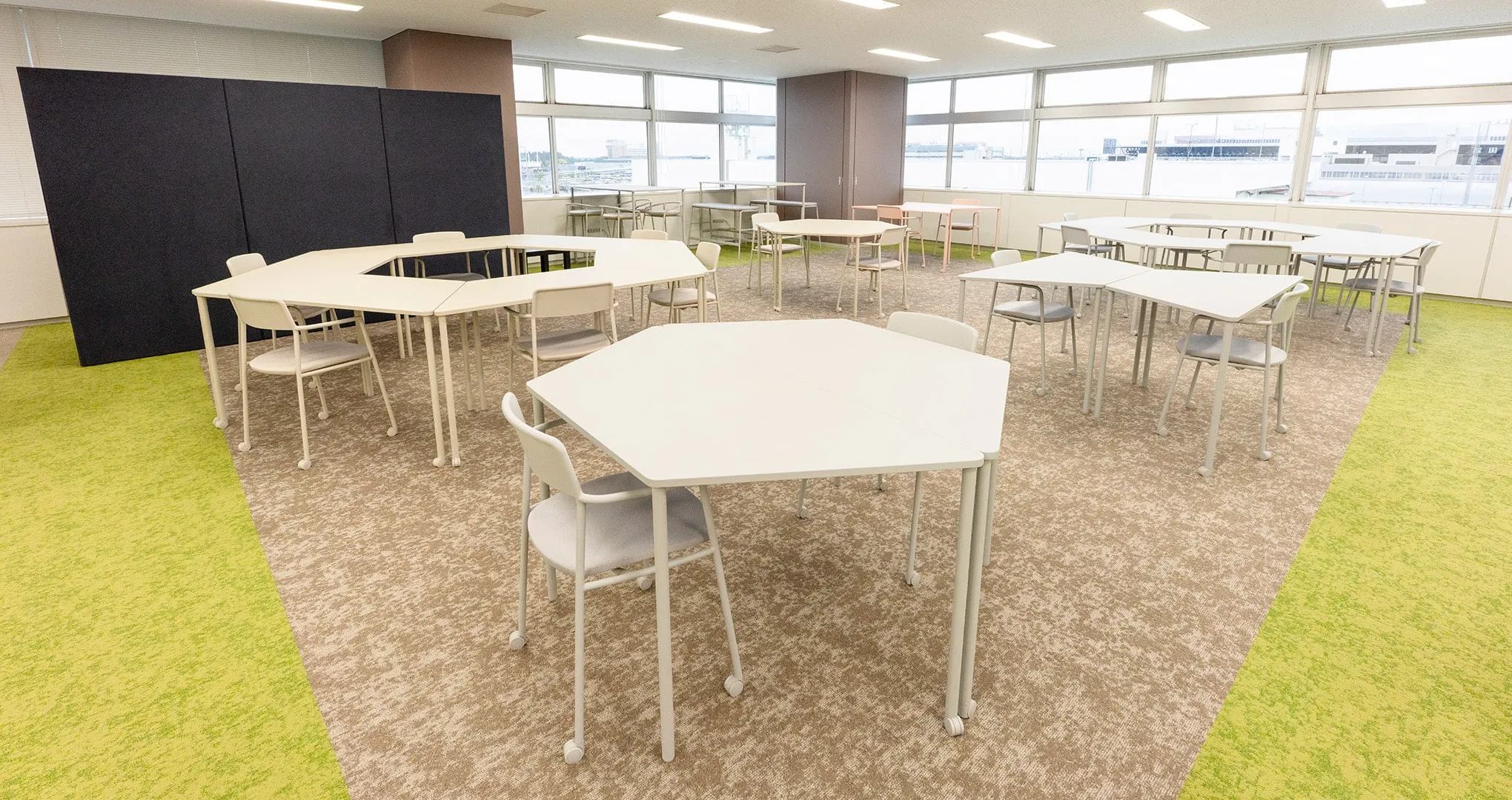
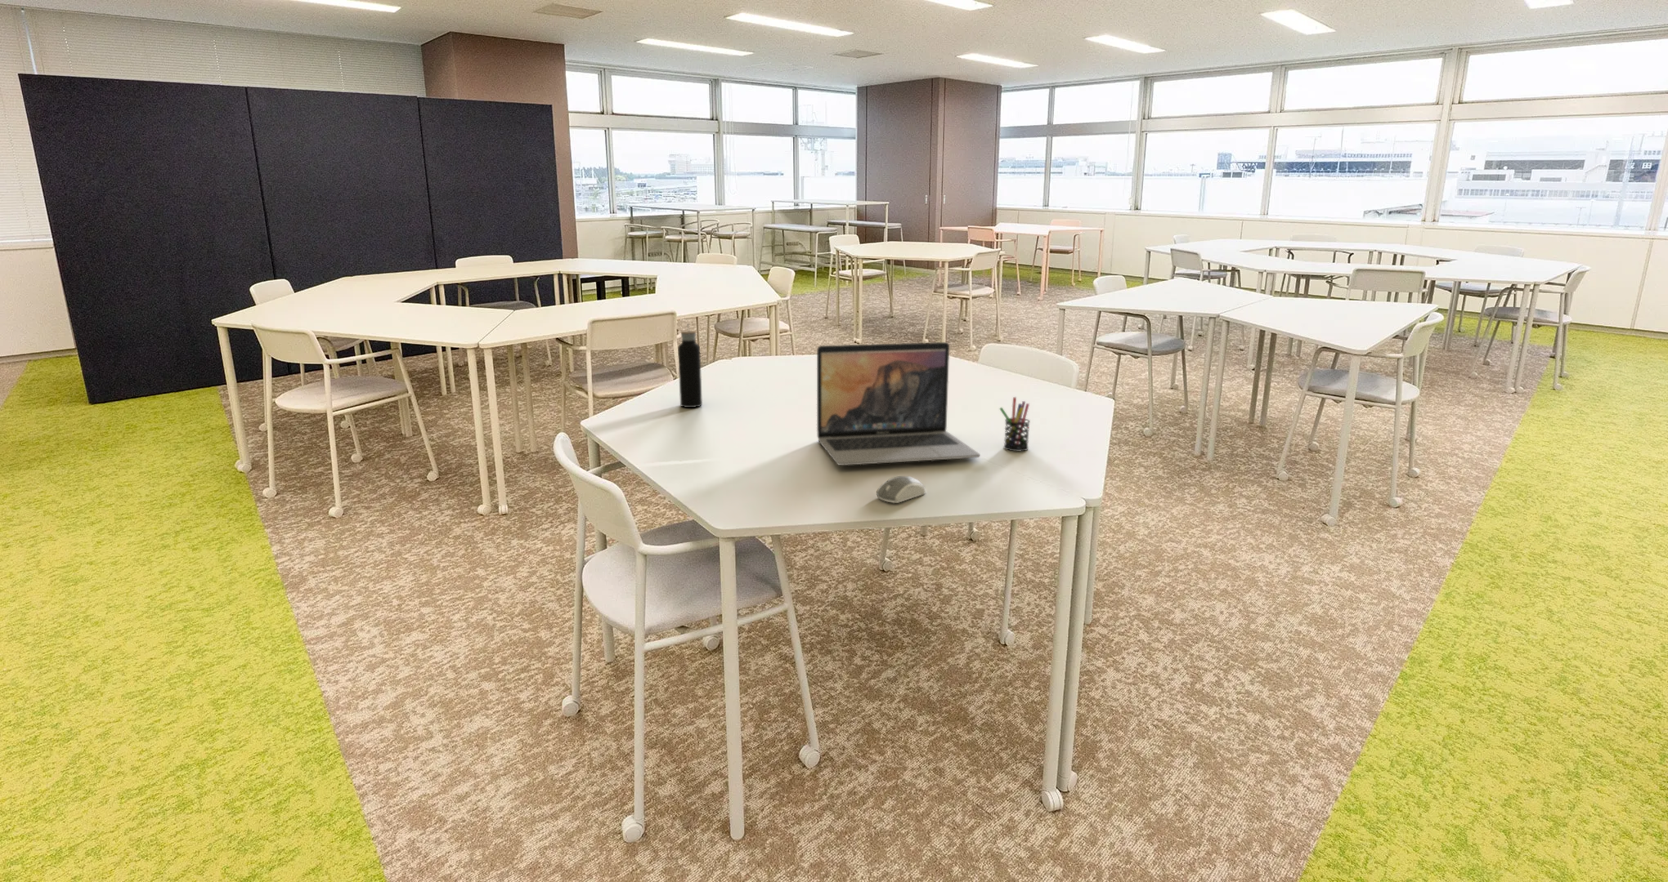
+ water bottle [677,323,703,408]
+ computer mouse [876,475,927,504]
+ laptop [816,342,981,466]
+ pen holder [998,396,1031,452]
